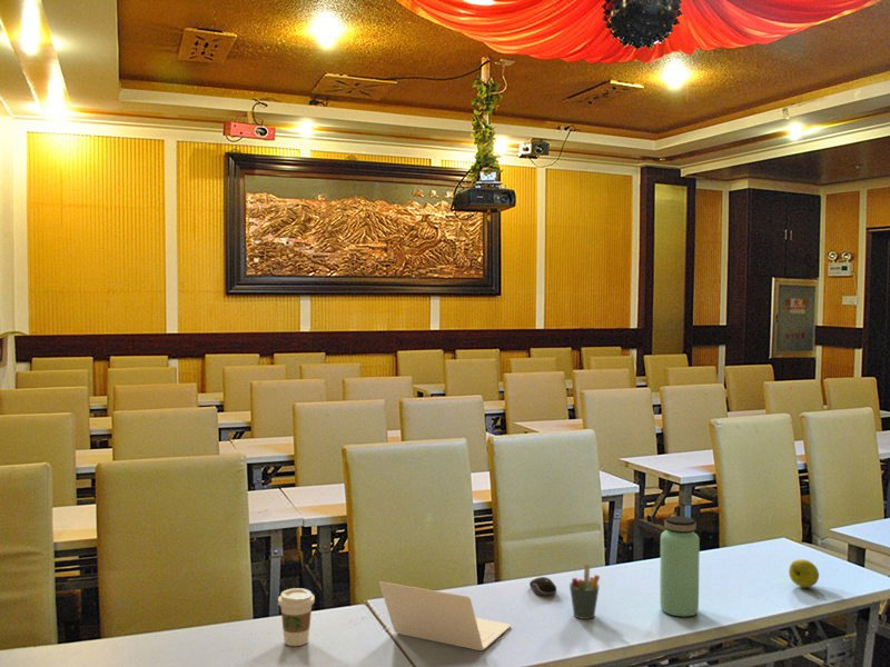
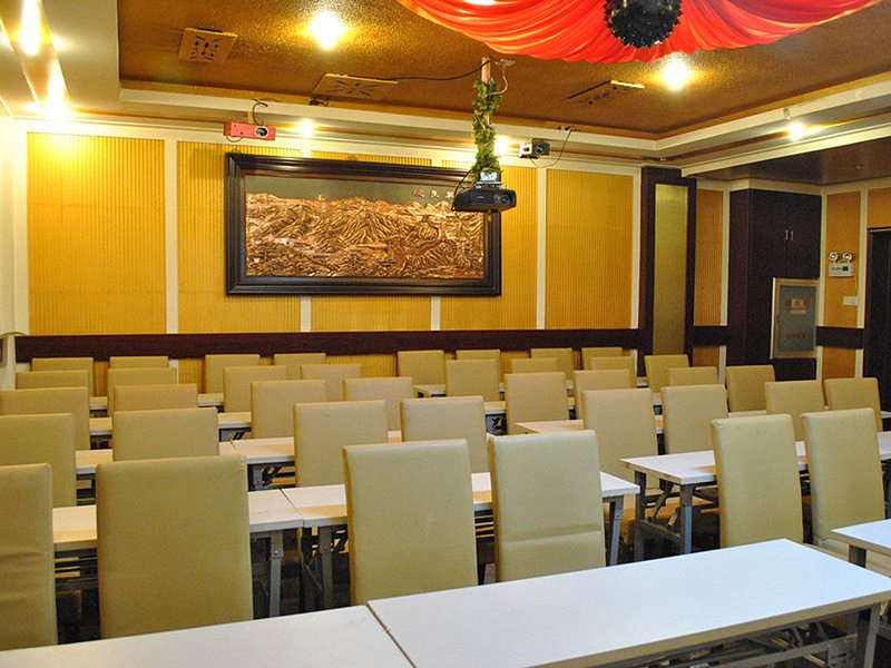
- pen holder [568,564,601,620]
- laptop [378,580,512,651]
- bottle [659,515,701,617]
- coffee cup [277,587,316,647]
- computer mouse [528,576,557,596]
- apple [788,558,820,588]
